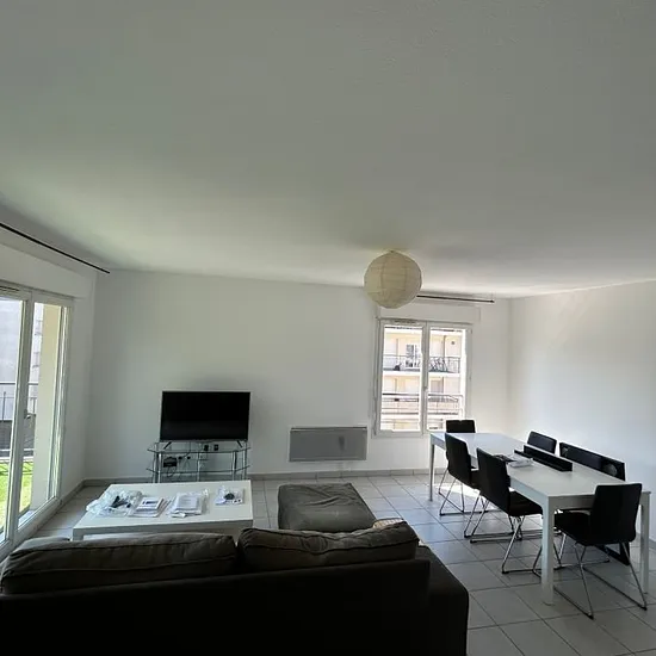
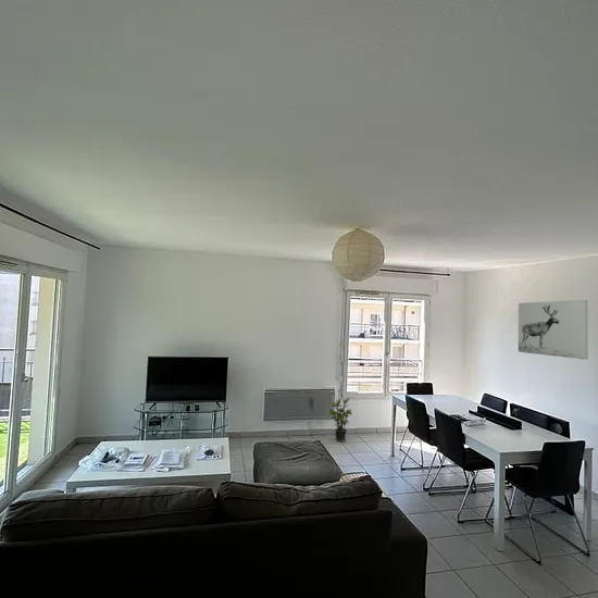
+ potted plant [328,395,353,443]
+ wall art [518,299,589,360]
